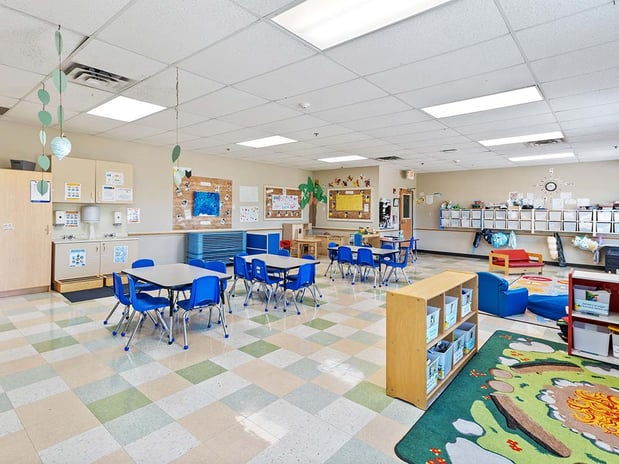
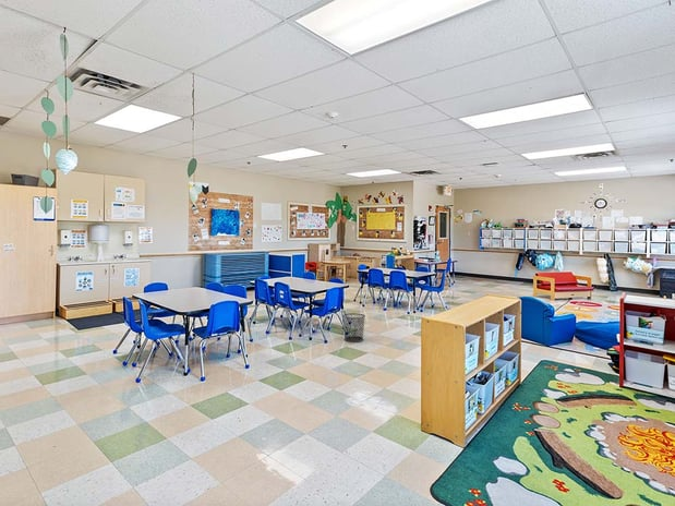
+ waste bin [341,312,366,344]
